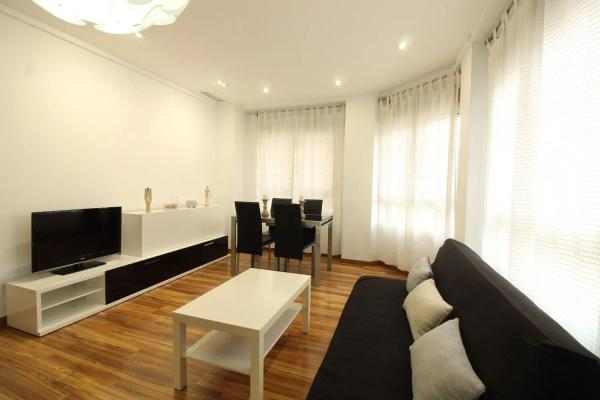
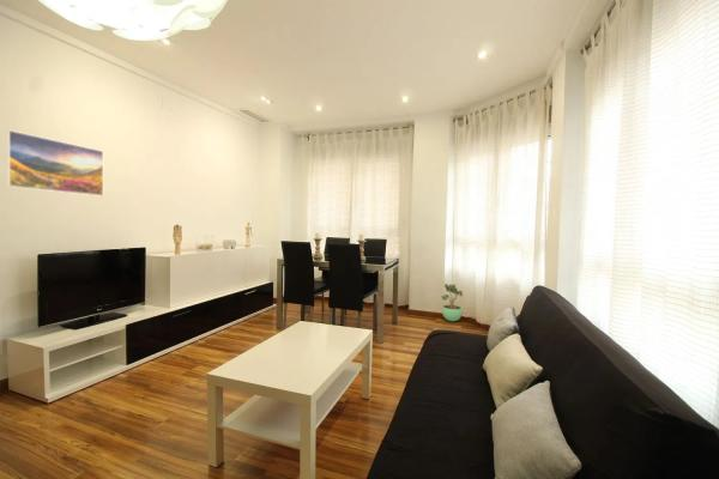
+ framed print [5,129,104,198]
+ potted plant [441,283,464,322]
